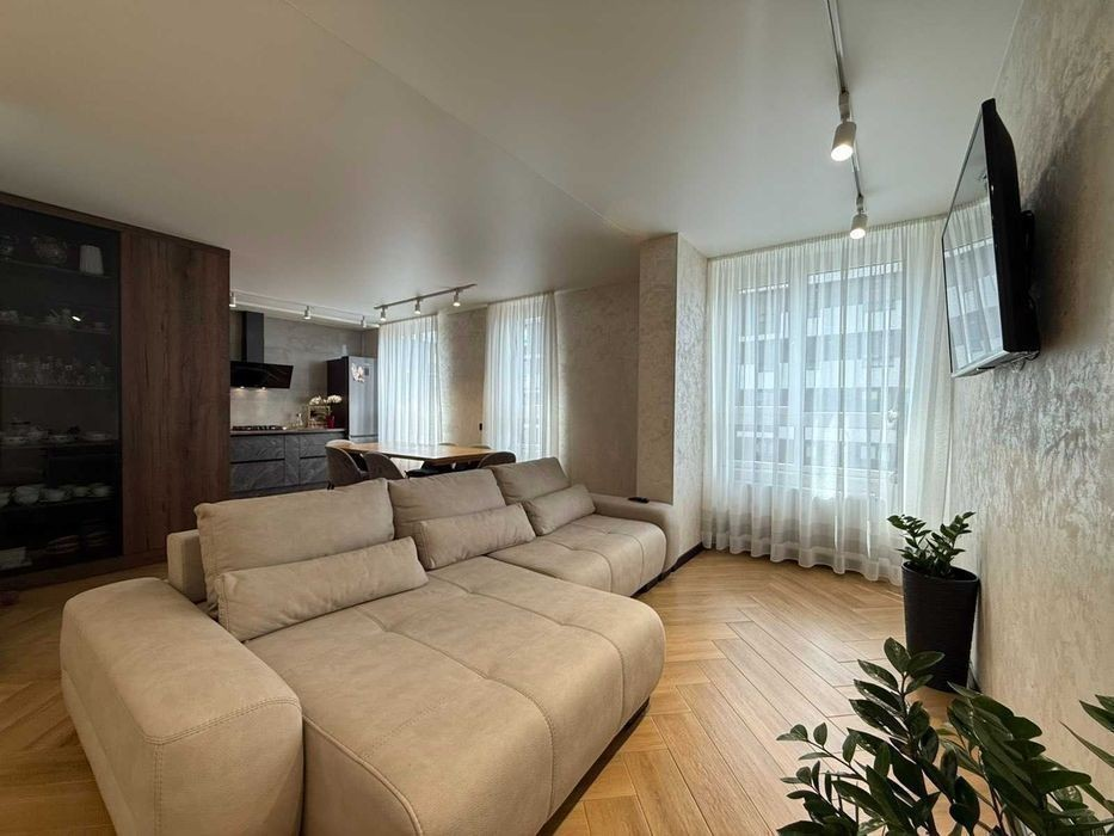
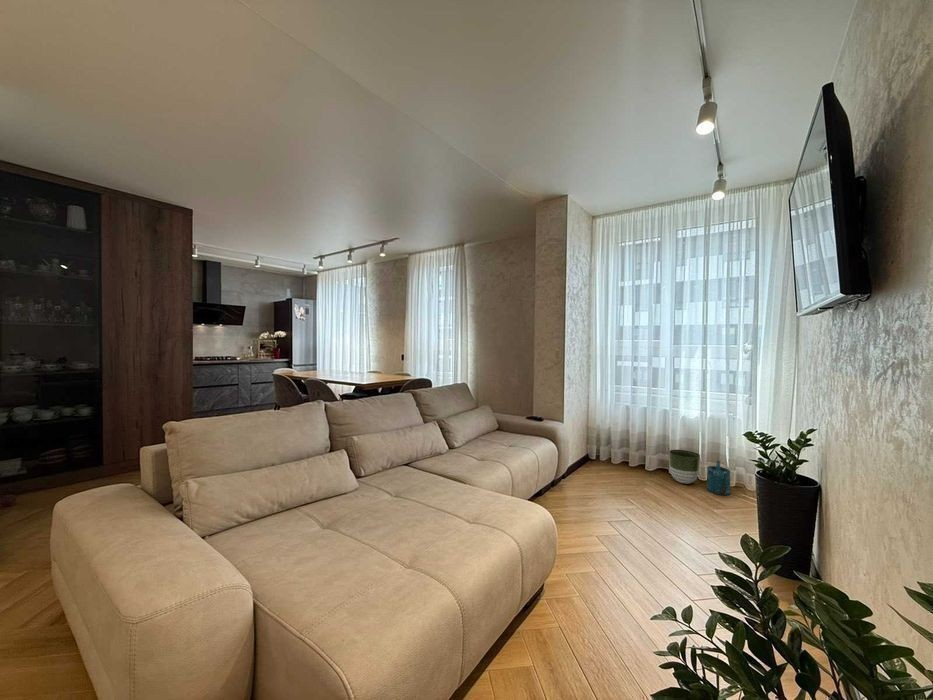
+ watering can [706,460,732,496]
+ planter [668,449,701,485]
